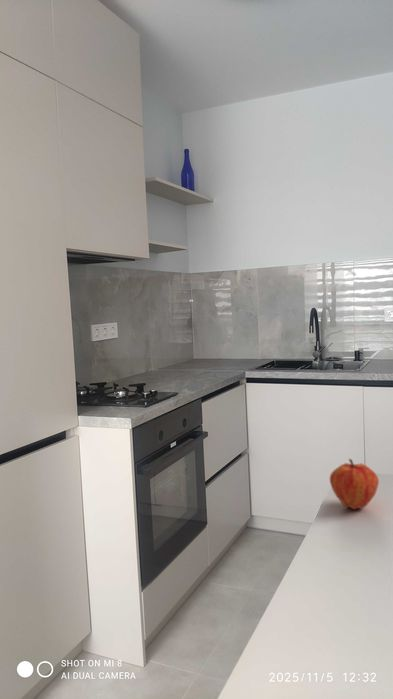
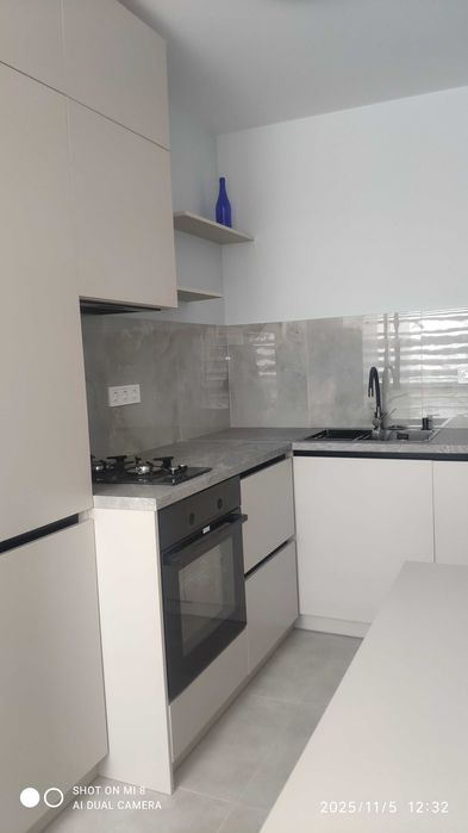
- fruit [329,458,380,511]
